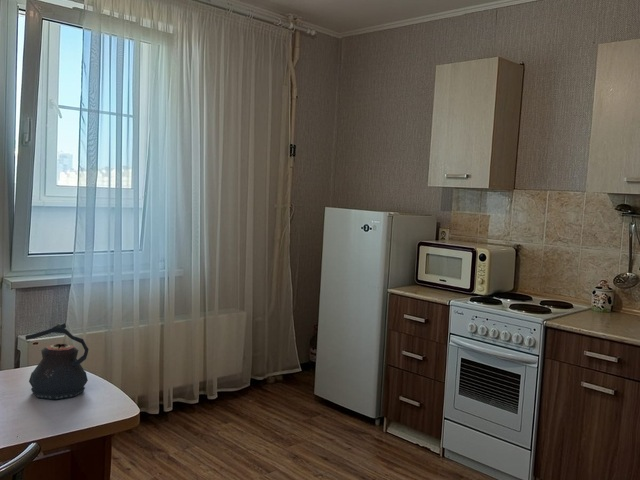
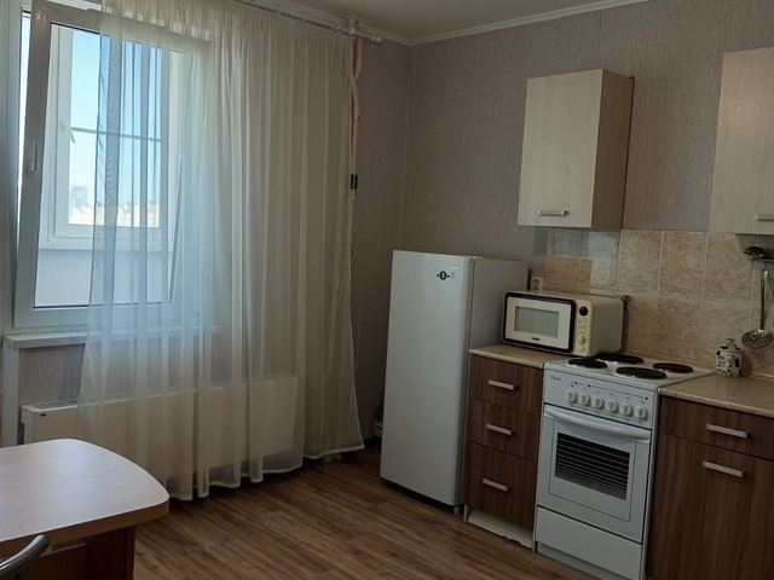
- teapot [24,321,90,400]
